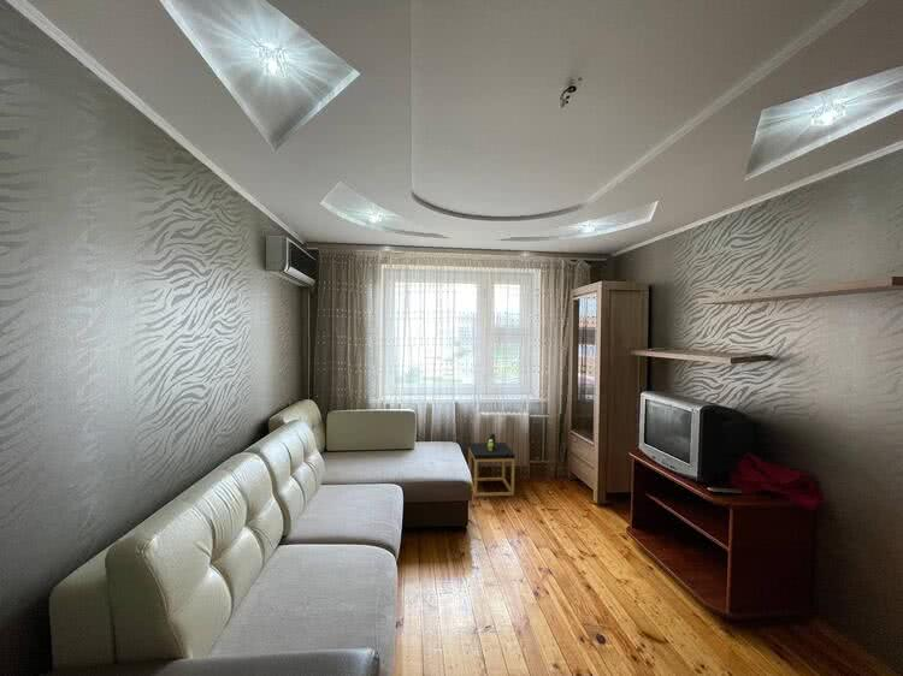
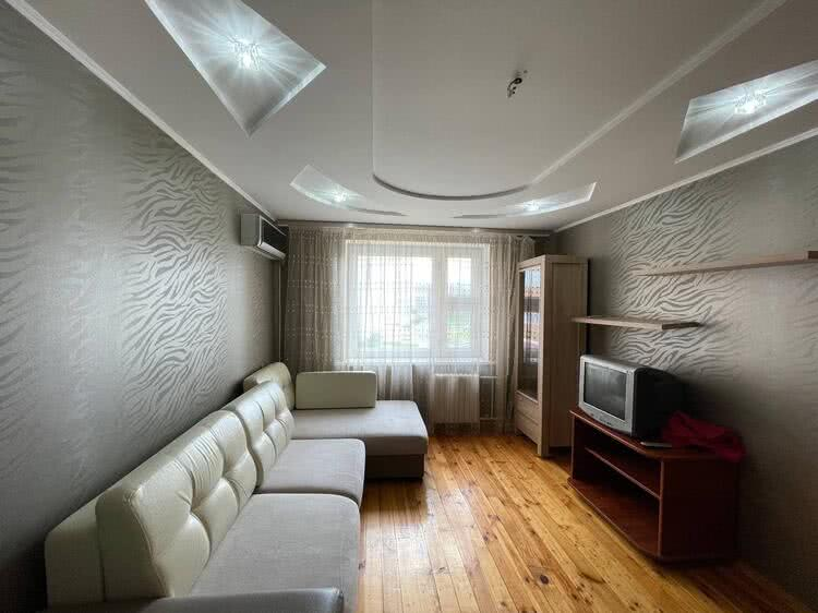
- side table [467,432,517,498]
